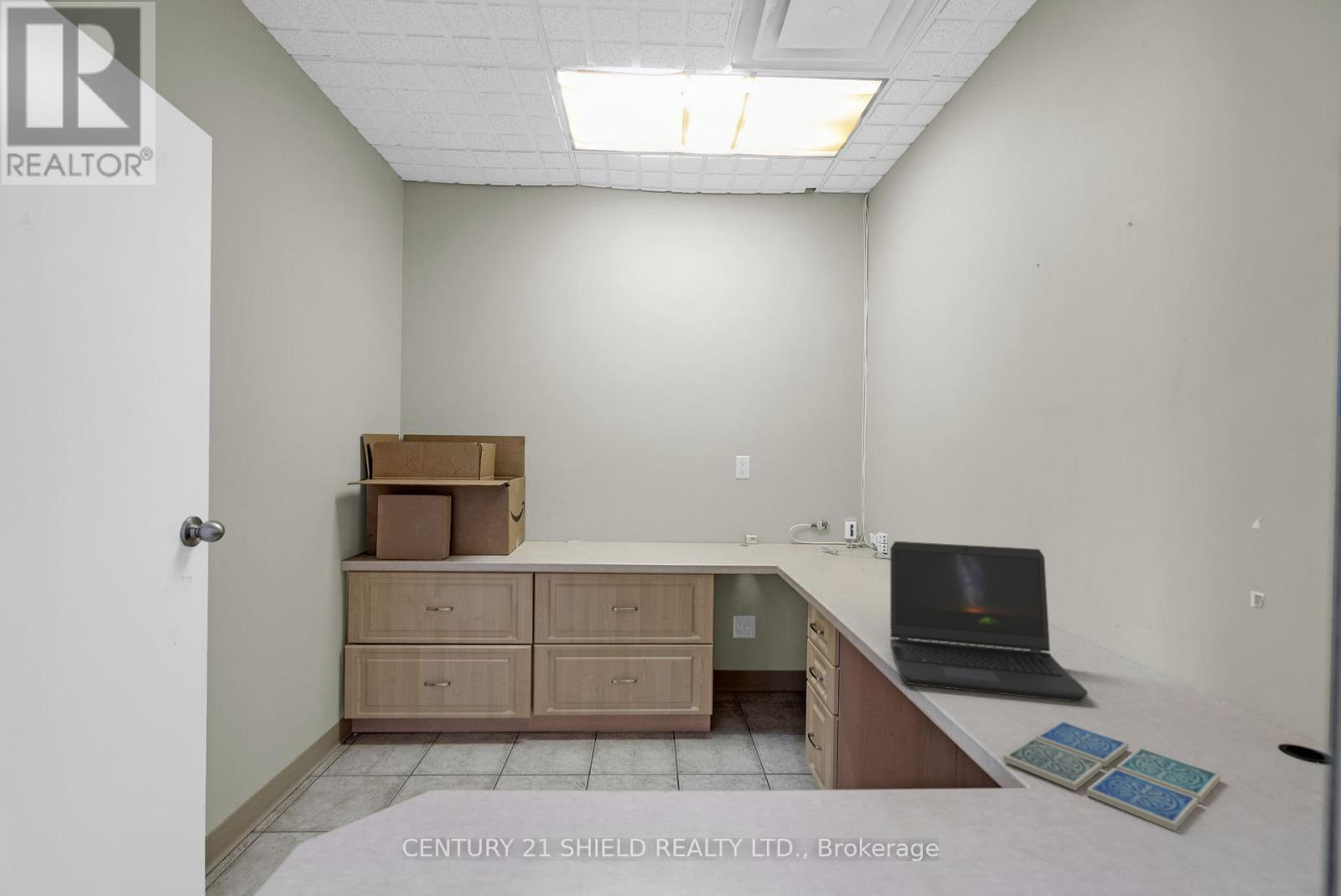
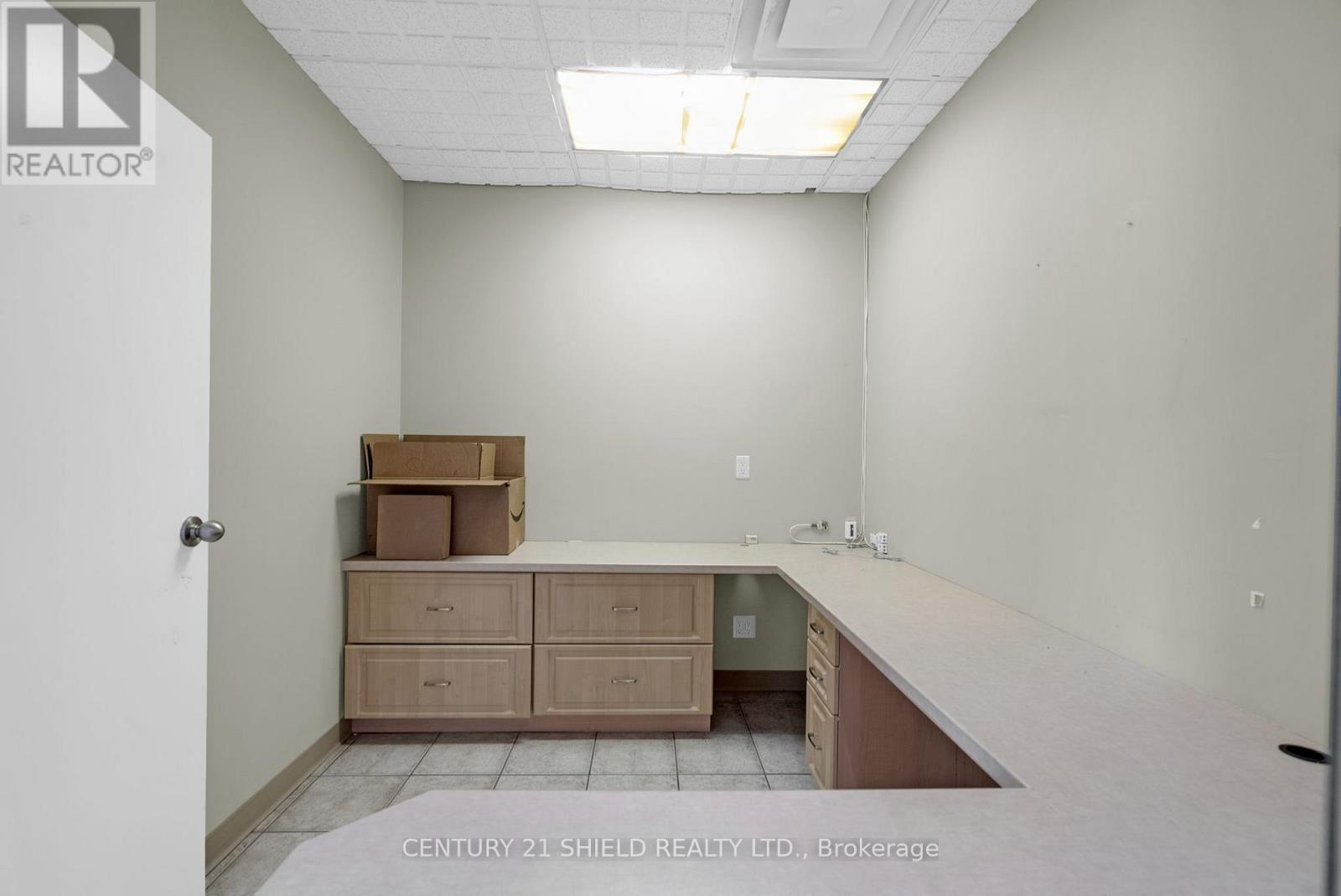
- laptop computer [889,541,1089,703]
- drink coaster [1002,720,1221,832]
